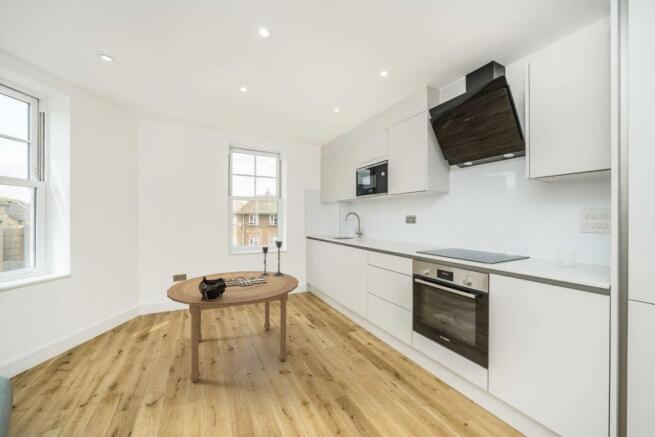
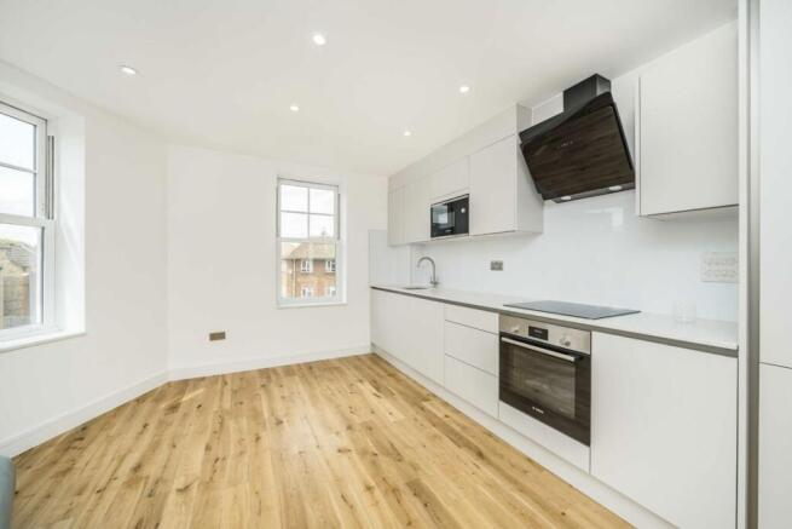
- dining table [166,270,300,383]
- candlestick [260,240,286,277]
- decorative bowl [198,277,227,301]
